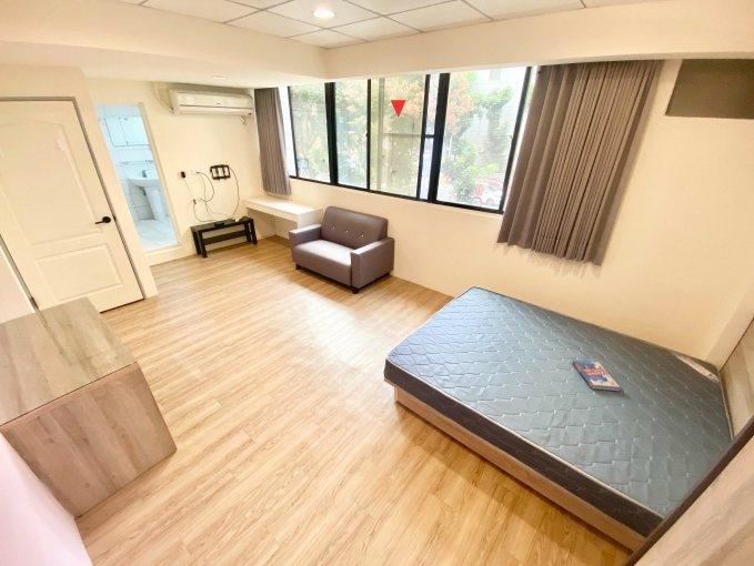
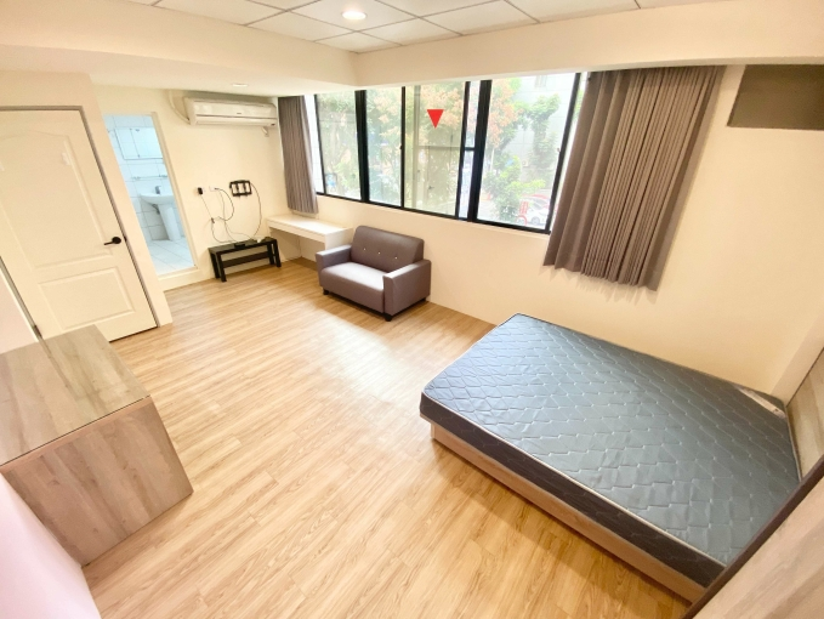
- book [572,360,622,393]
